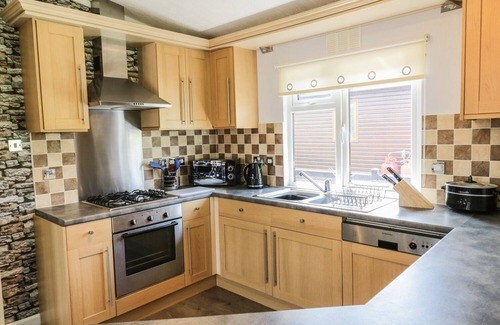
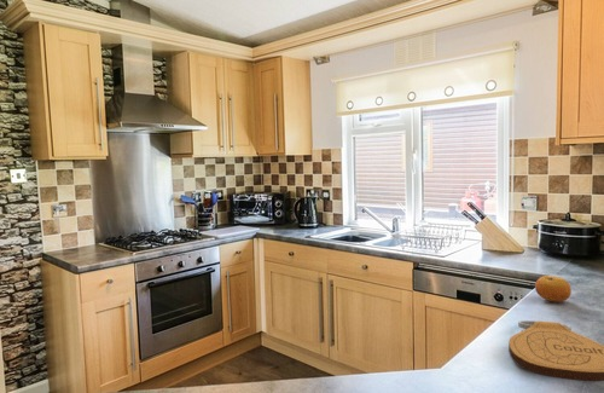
+ key chain [507,319,604,382]
+ fruit [534,274,573,304]
